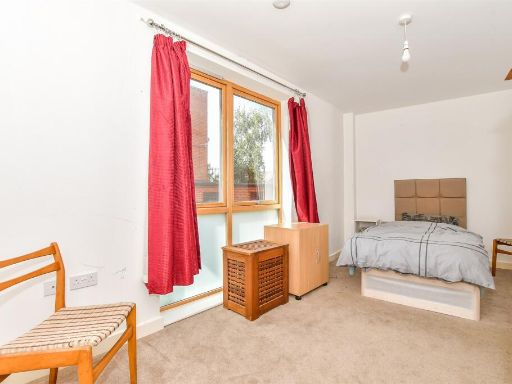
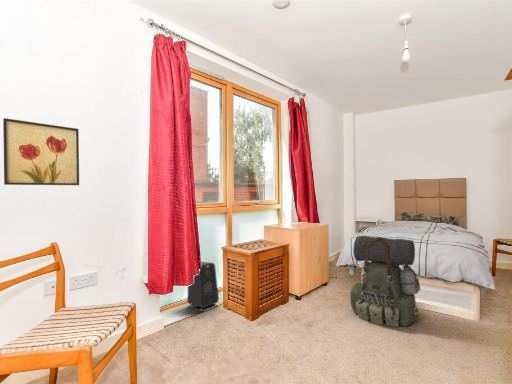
+ wall art [2,117,80,186]
+ backpack [348,235,422,328]
+ speaker [186,261,220,312]
